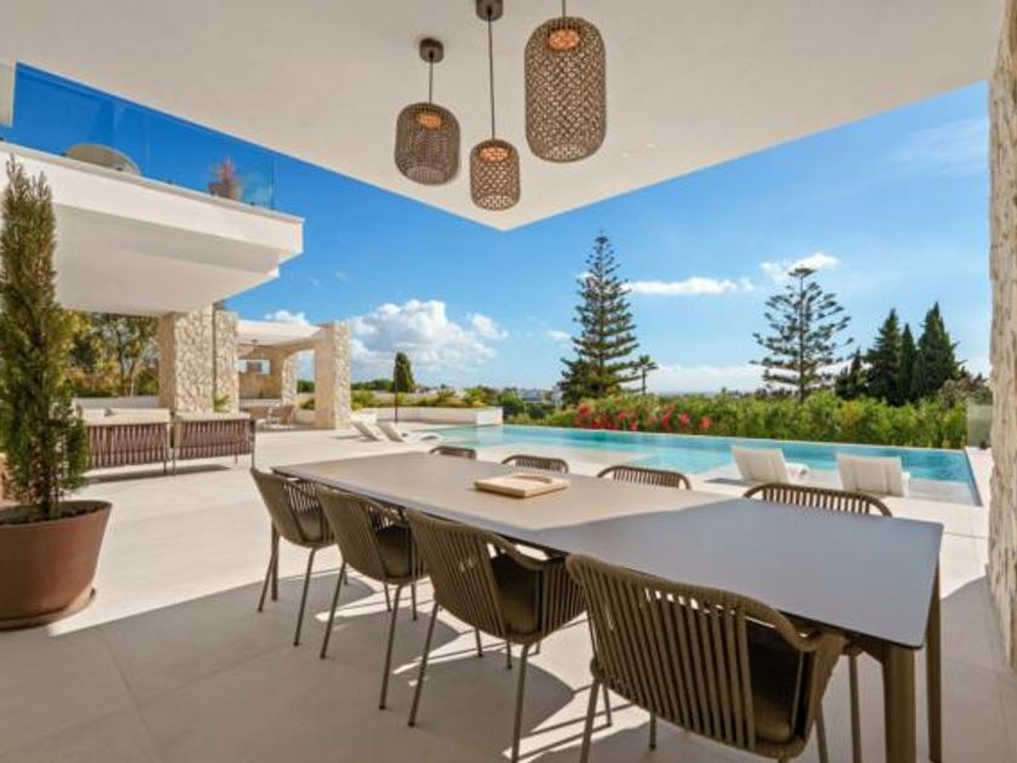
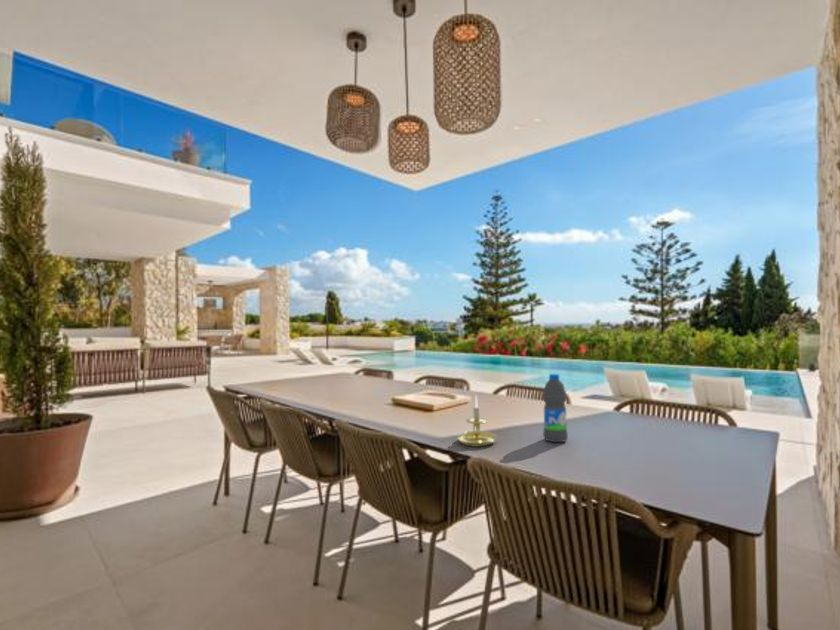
+ candle holder [456,394,498,447]
+ water bottle [542,373,569,443]
